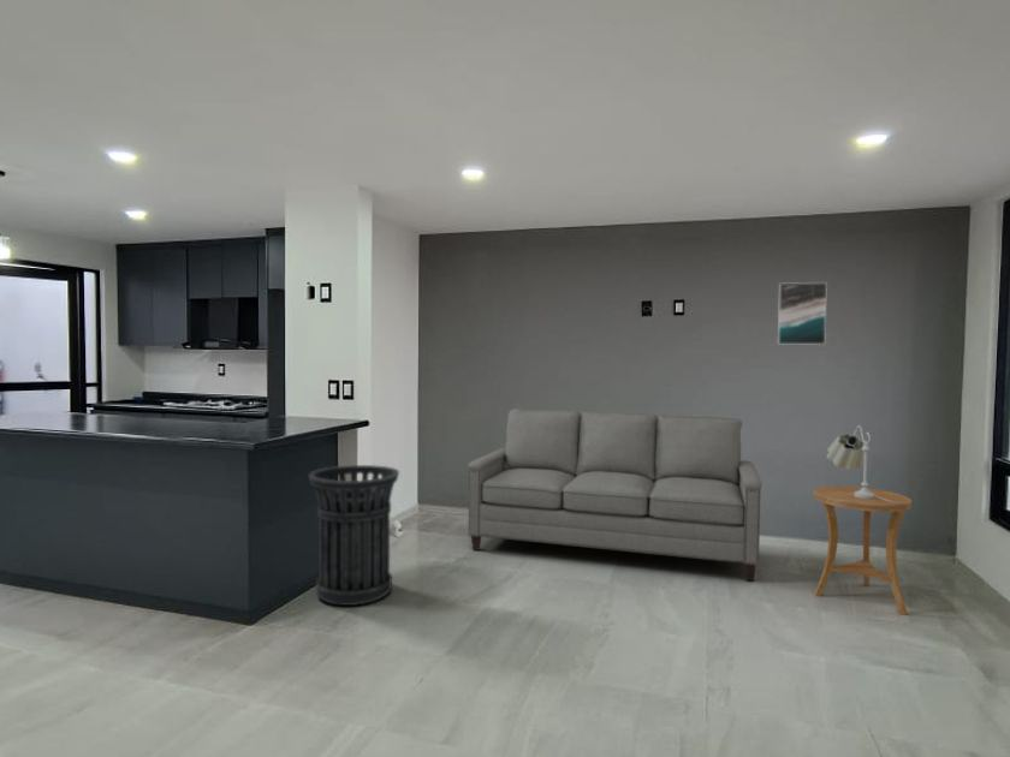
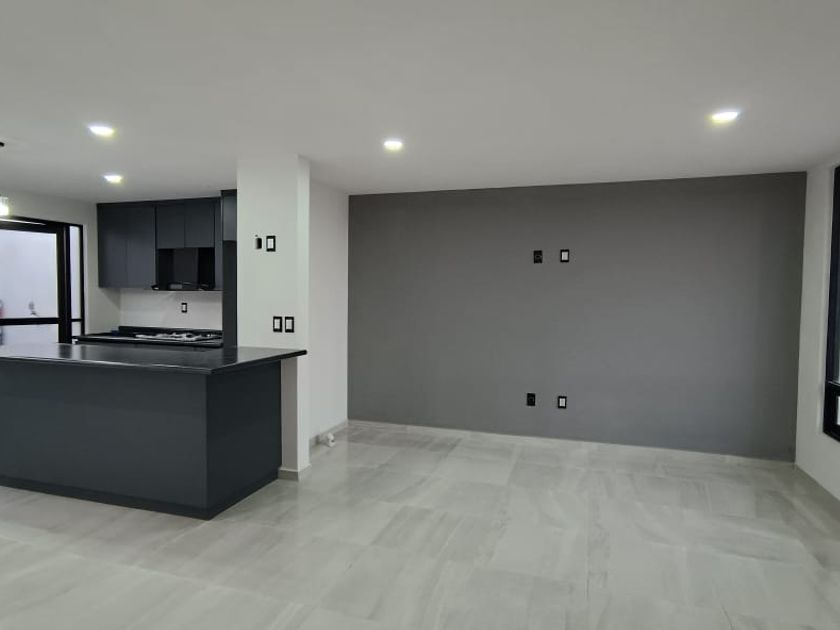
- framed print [777,281,828,346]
- table lamp [825,424,903,503]
- sofa [467,407,764,583]
- side table [813,485,913,616]
- trash can [307,464,400,607]
